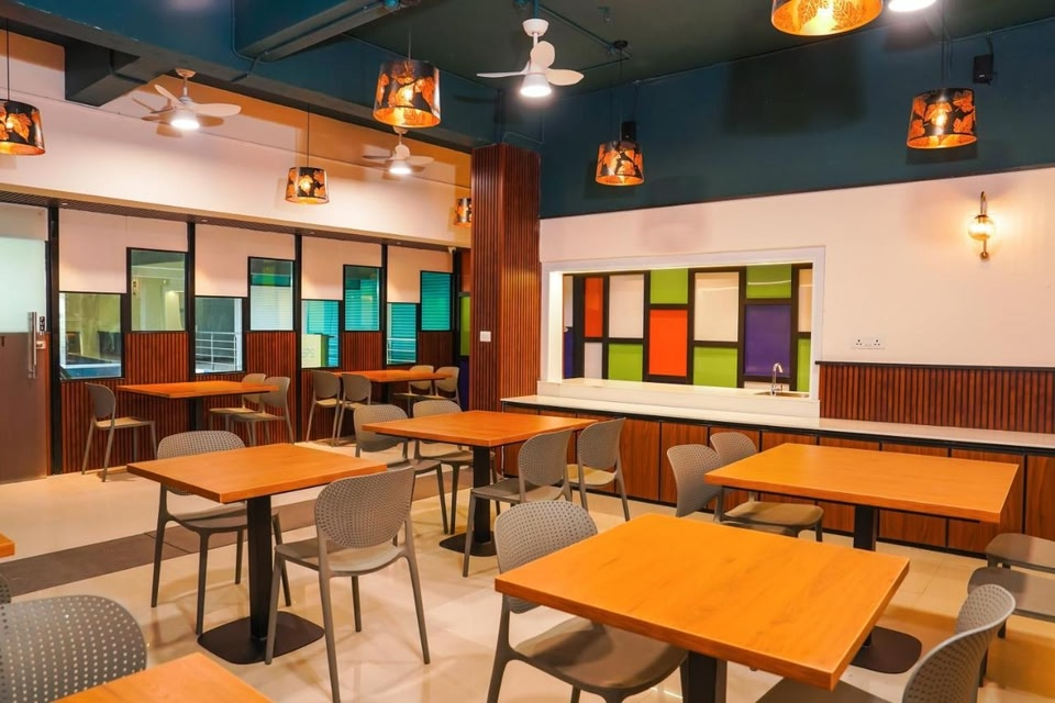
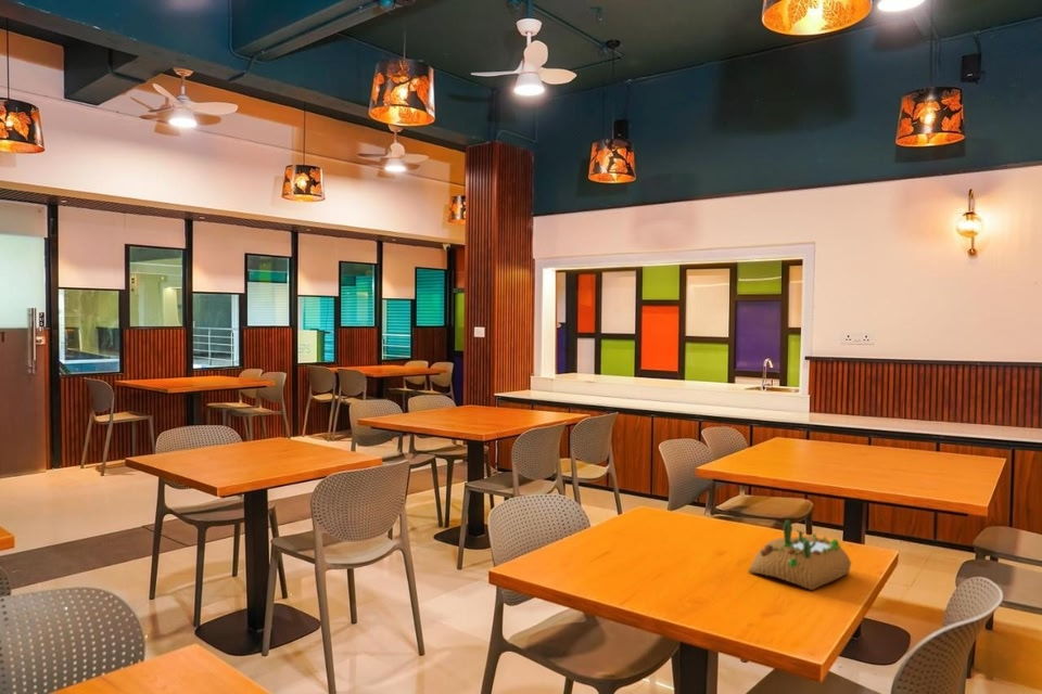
+ succulent planter [747,518,852,591]
